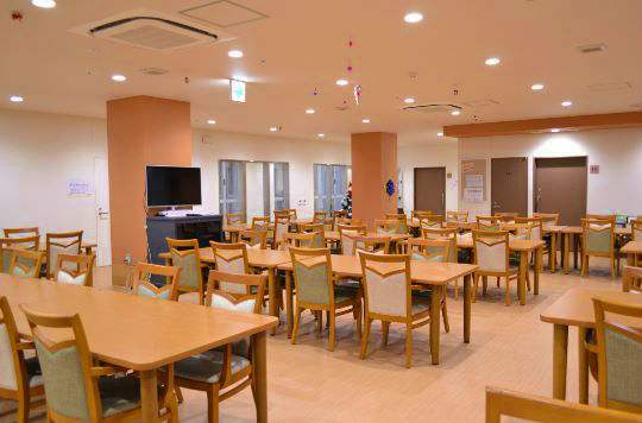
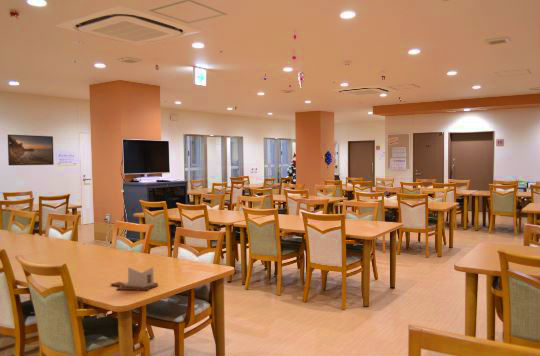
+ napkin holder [110,266,159,292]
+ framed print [7,134,55,166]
